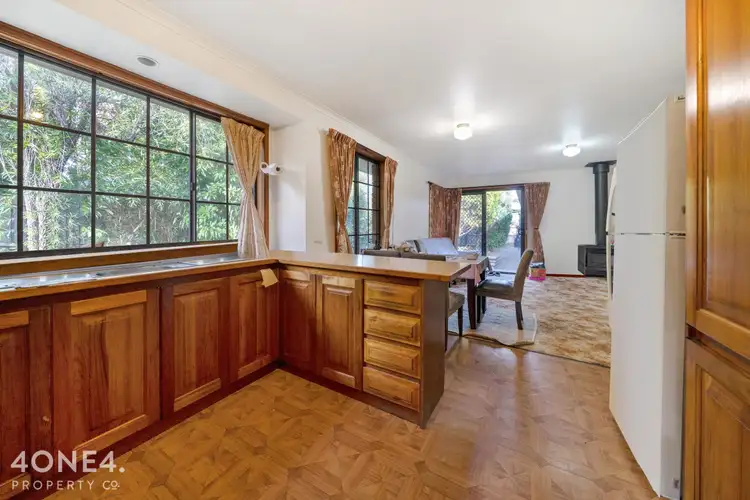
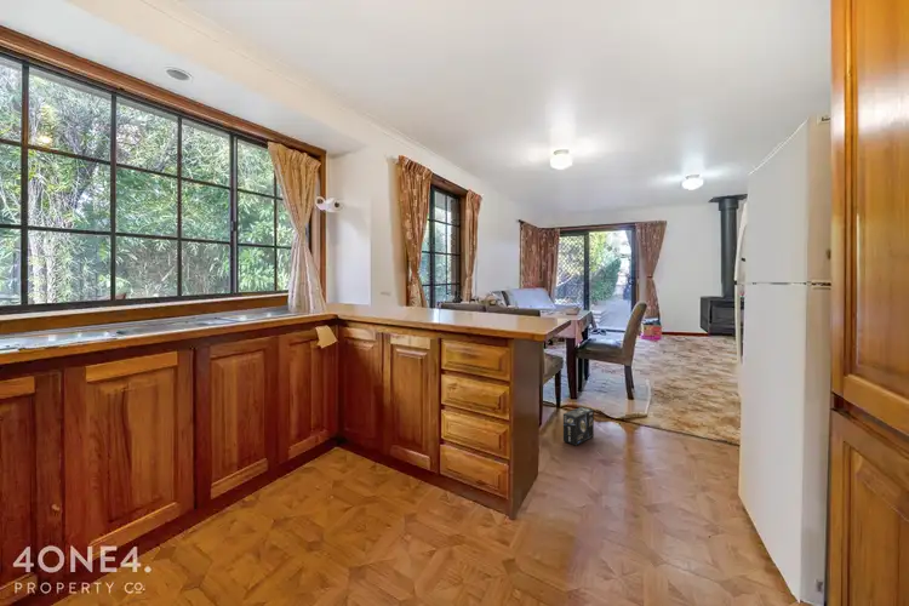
+ box [562,406,595,446]
